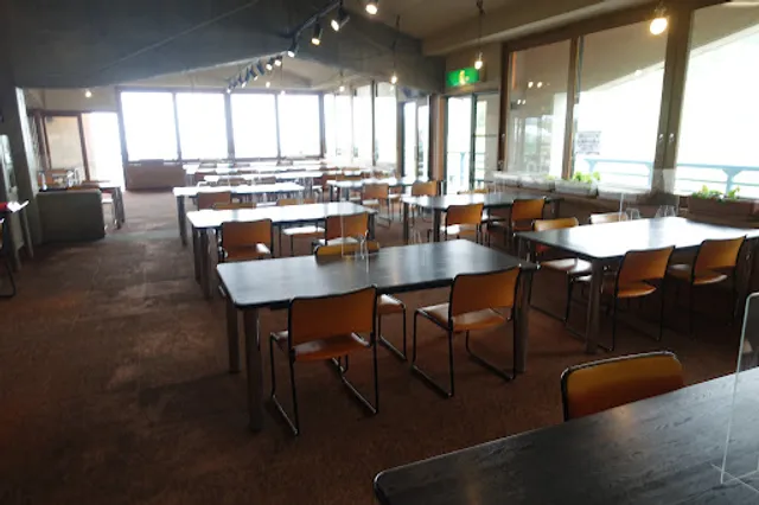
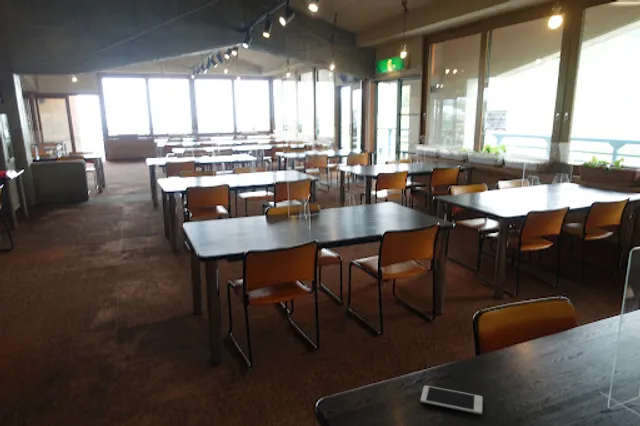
+ cell phone [420,385,483,415]
